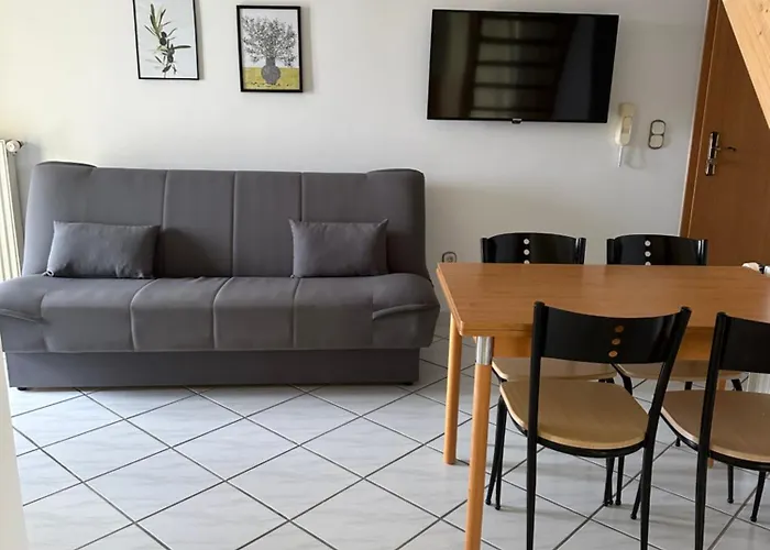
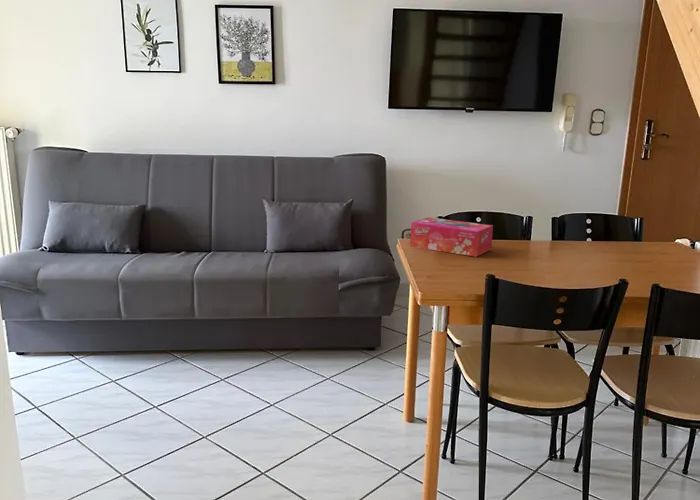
+ tissue box [409,216,494,258]
